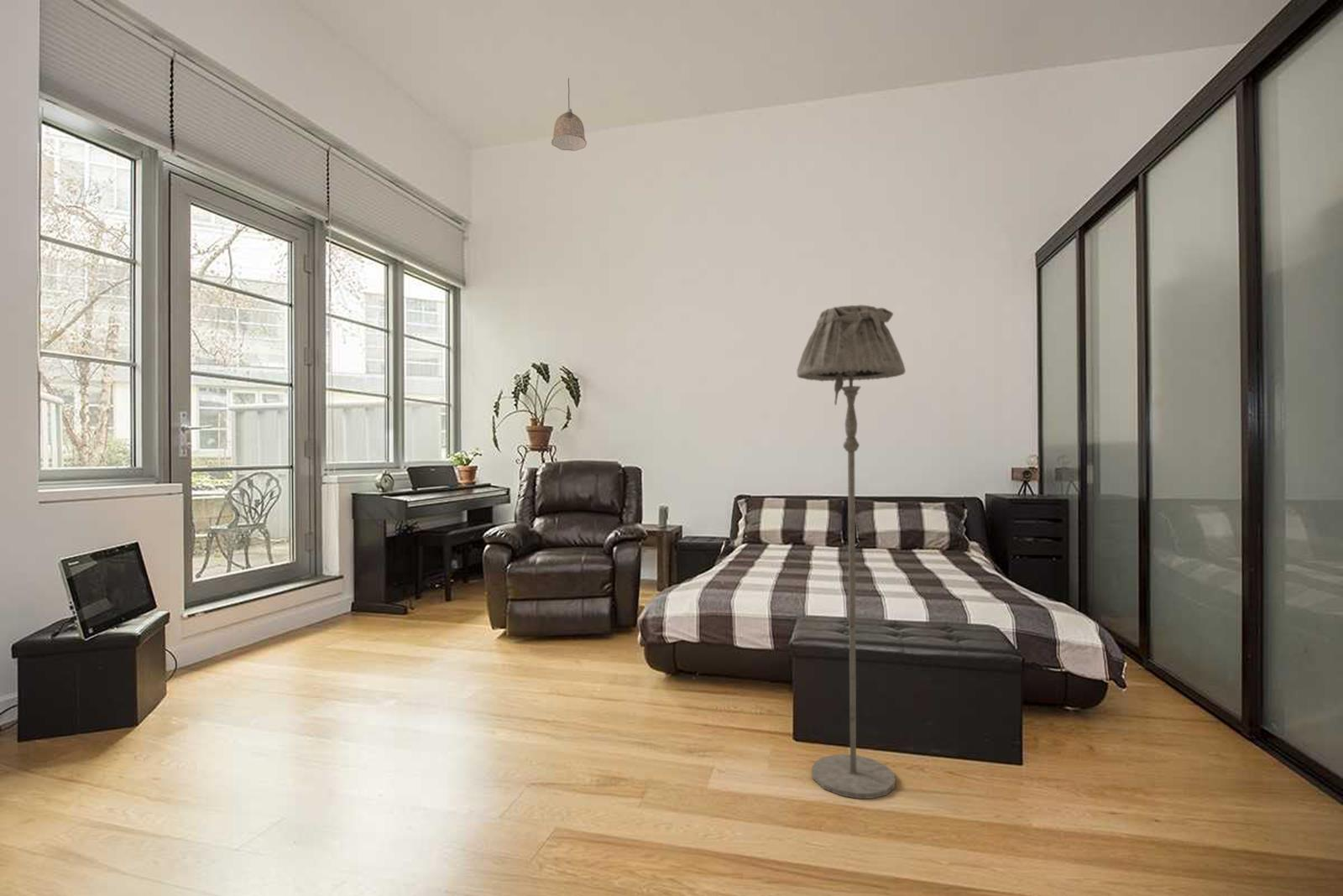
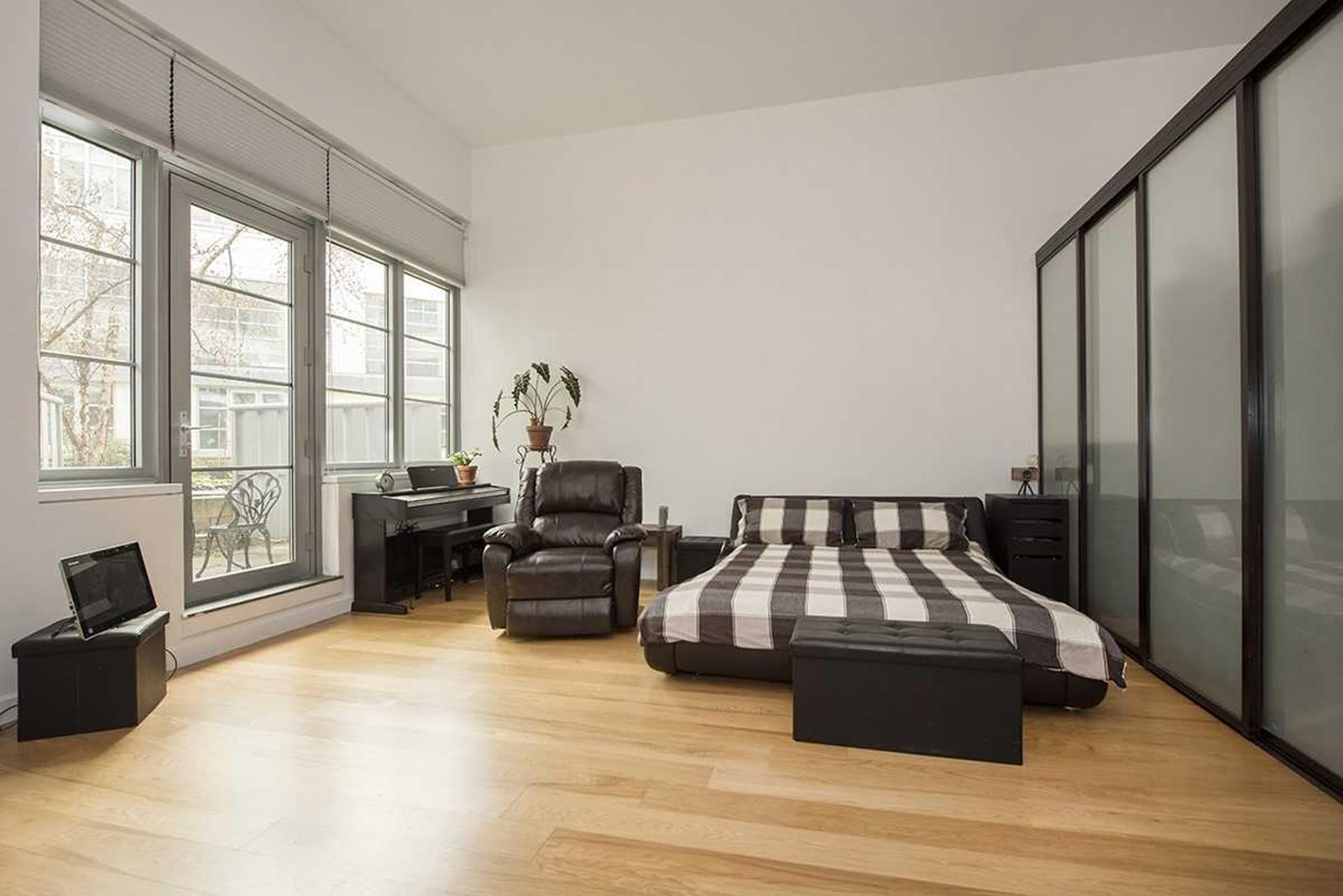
- pendant lamp [551,77,588,152]
- floor lamp [796,305,907,800]
